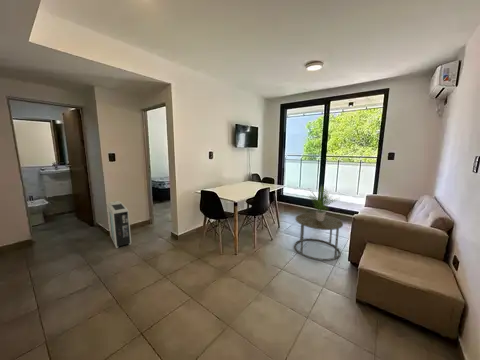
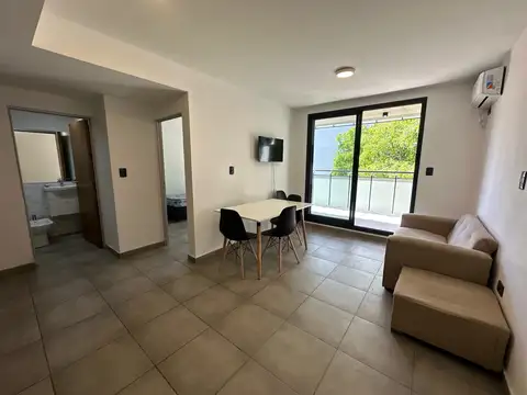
- side table [293,212,344,262]
- potted plant [307,185,340,221]
- air purifier [106,200,132,249]
